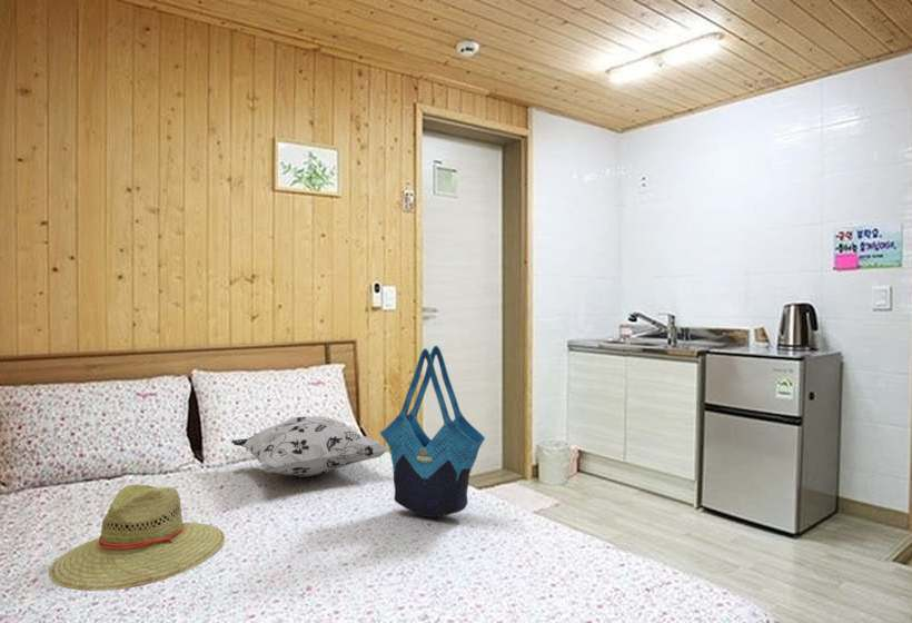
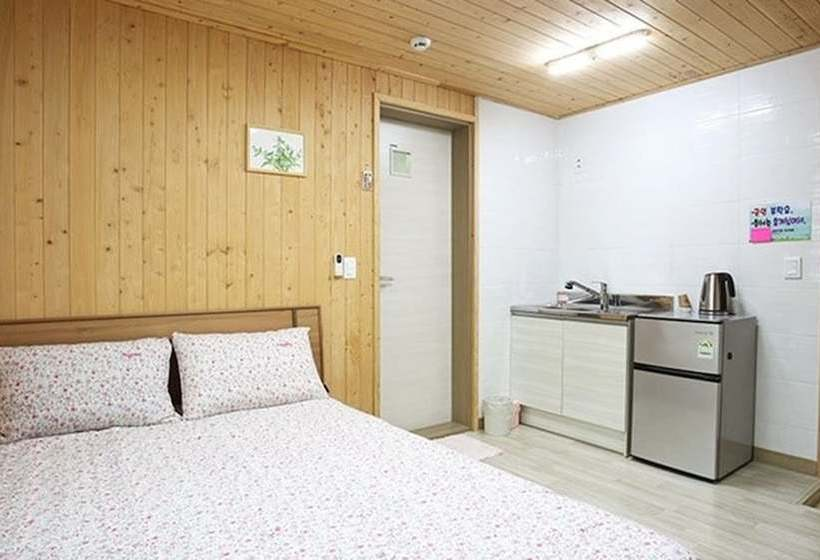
- straw hat [48,484,226,592]
- tote bag [379,345,486,518]
- decorative pillow [230,415,390,478]
